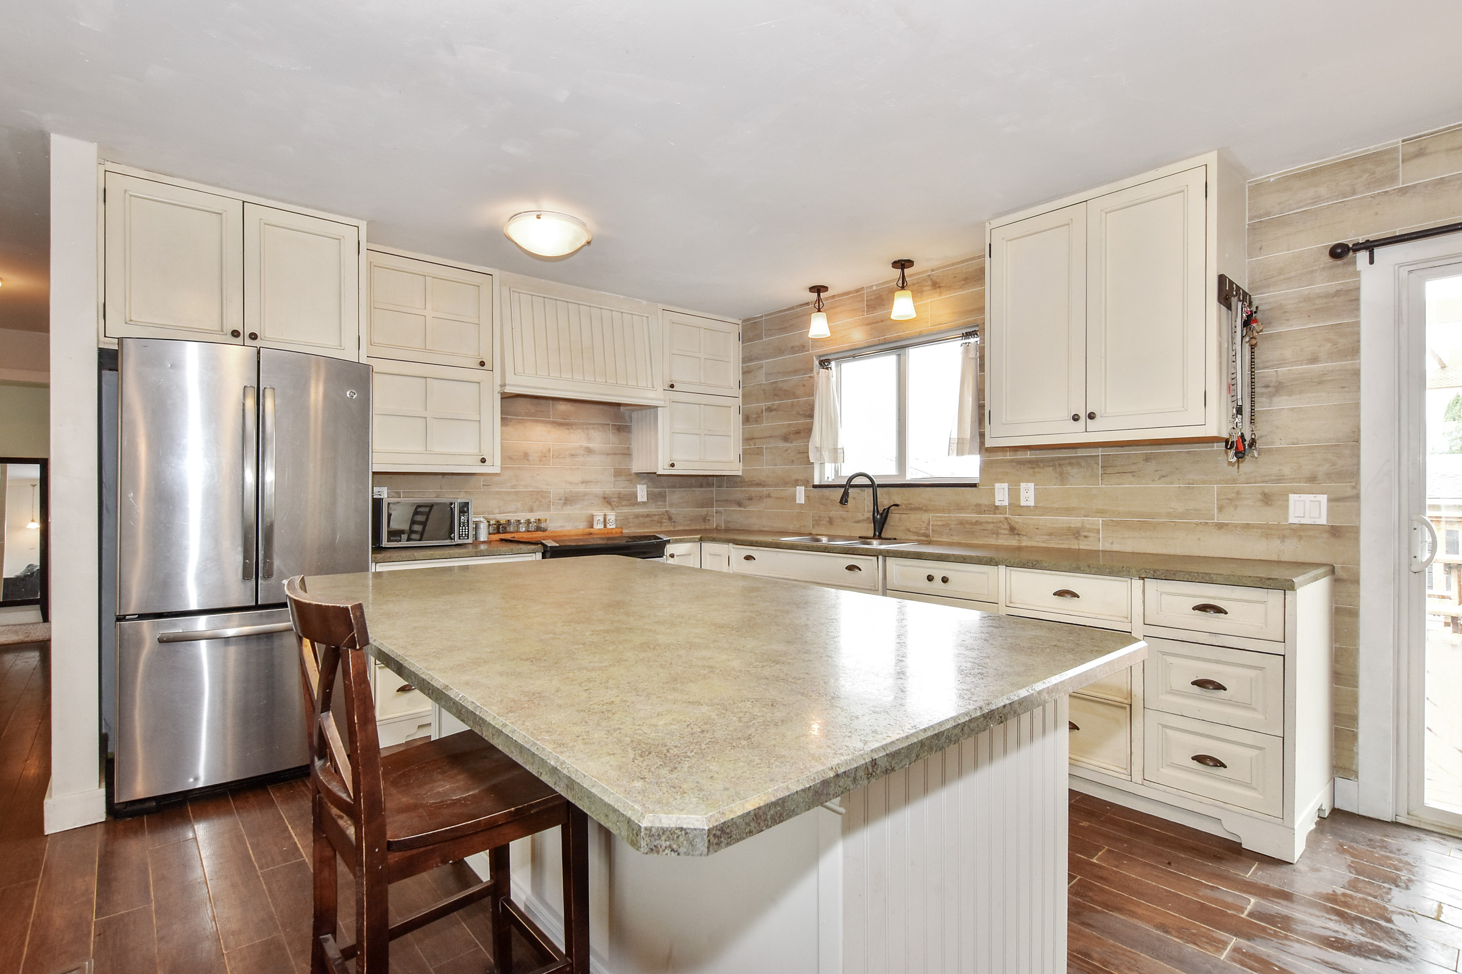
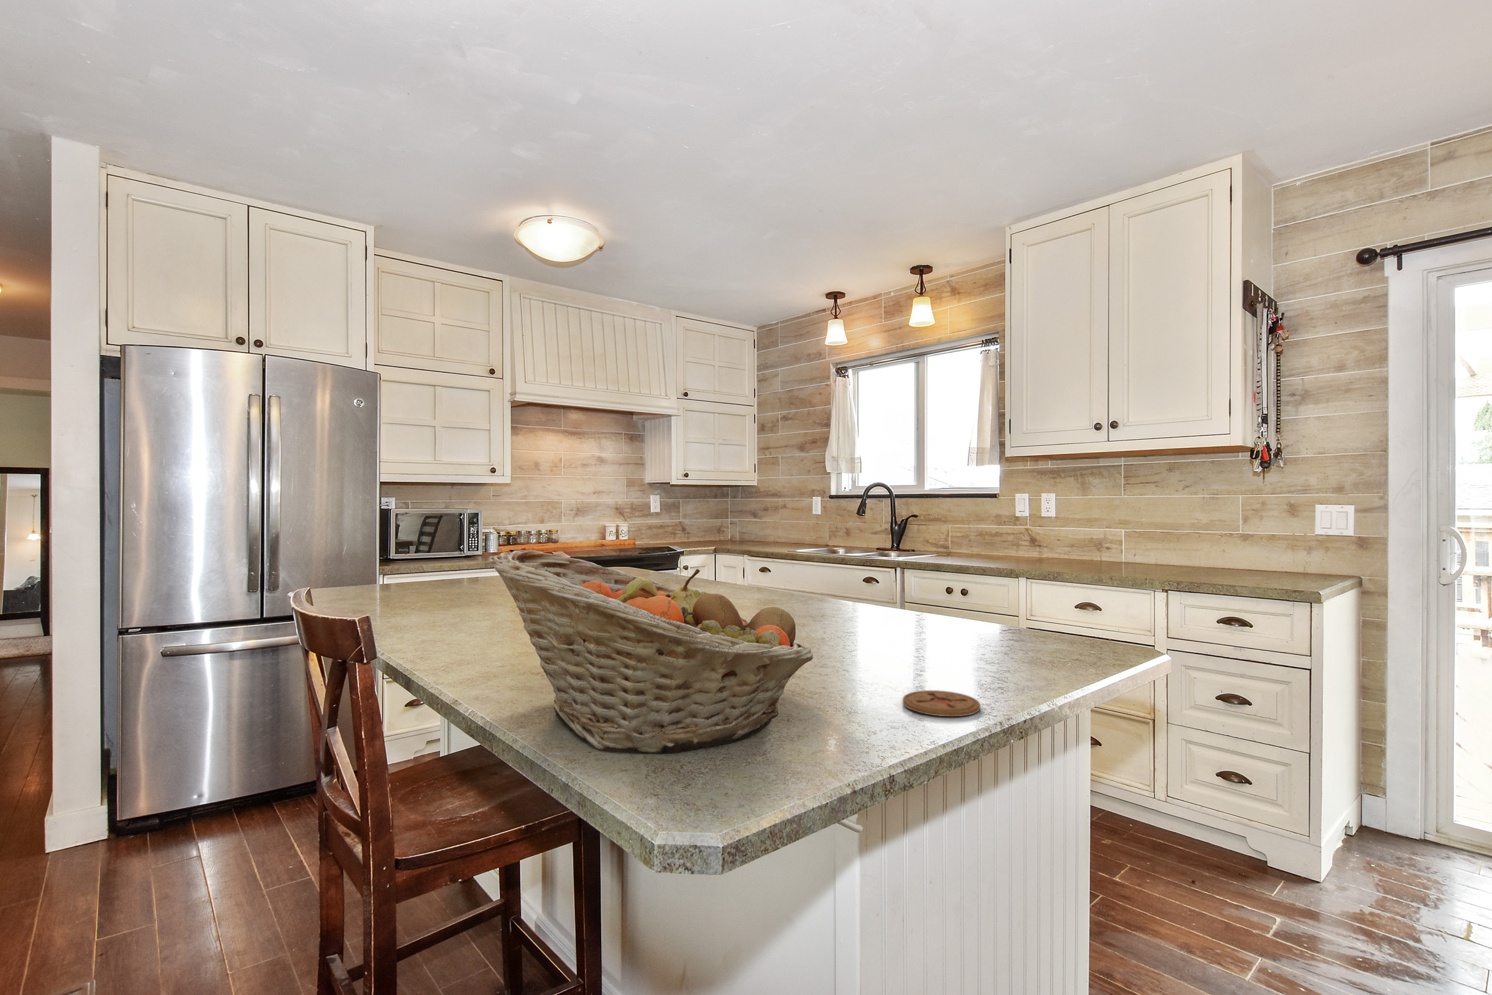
+ fruit basket [491,549,814,754]
+ coaster [903,690,981,717]
